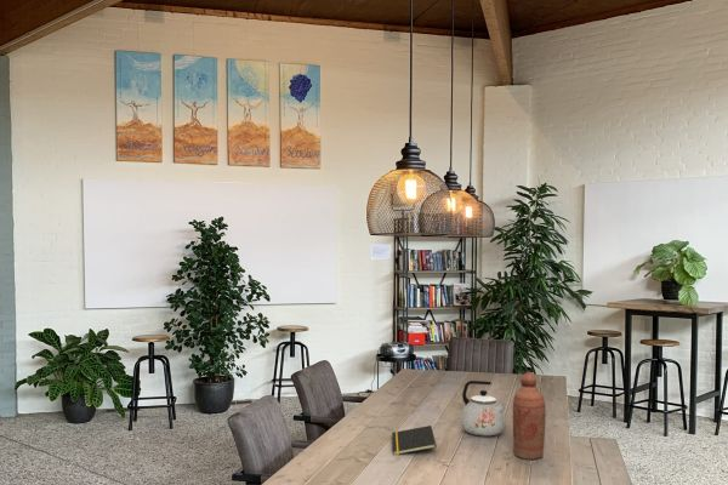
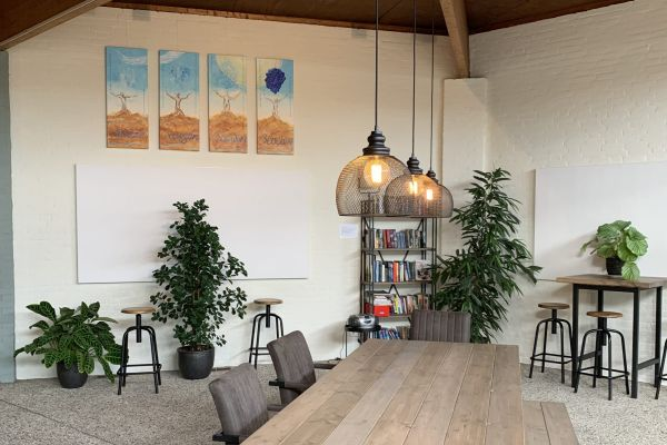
- notepad [391,424,437,456]
- bottle [512,371,547,461]
- kettle [460,380,507,436]
